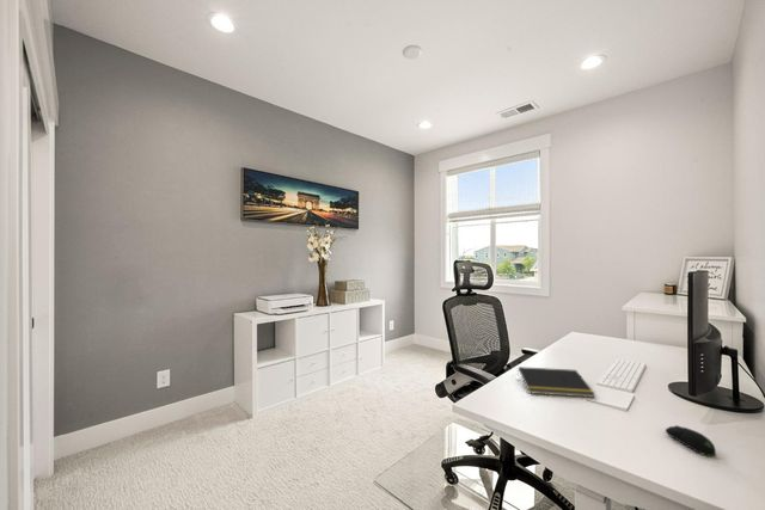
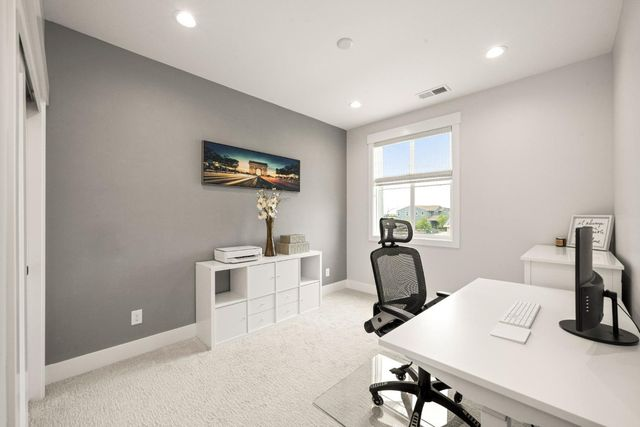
- notepad [516,365,596,399]
- computer mouse [665,424,717,457]
